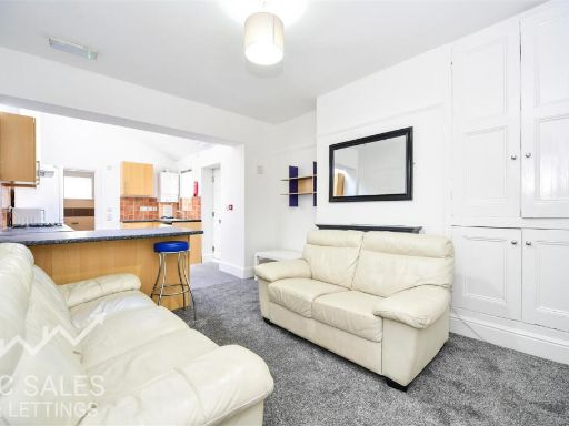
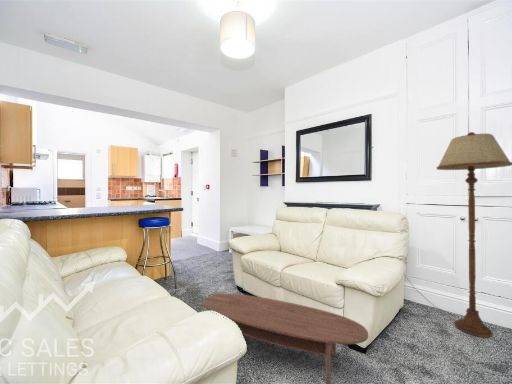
+ coffee table [202,293,369,384]
+ floor lamp [436,131,512,339]
